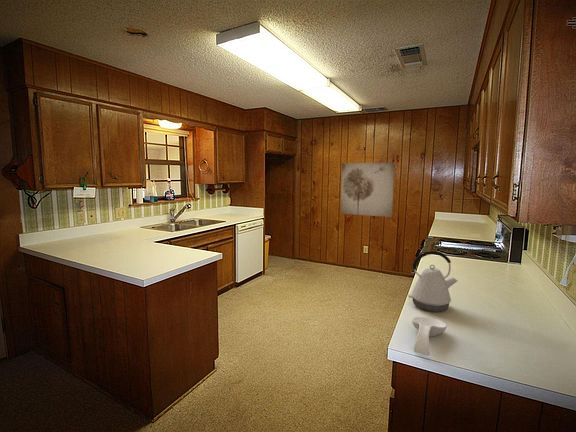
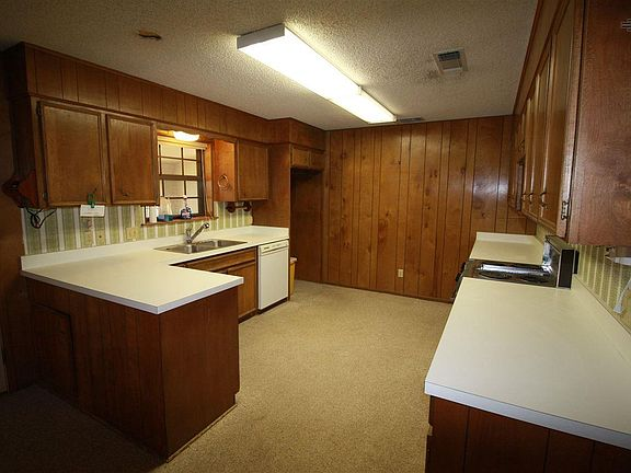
- wall art [340,162,396,218]
- spoon rest [411,316,448,356]
- kettle [407,250,459,313]
